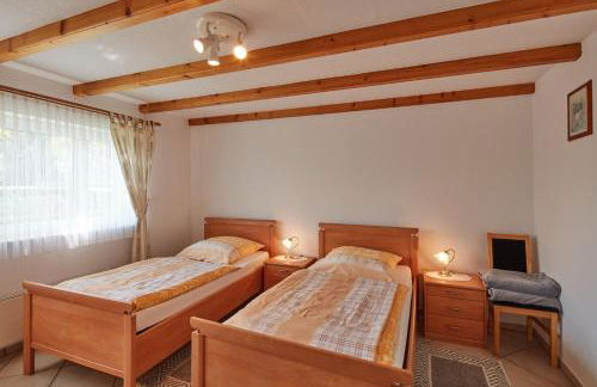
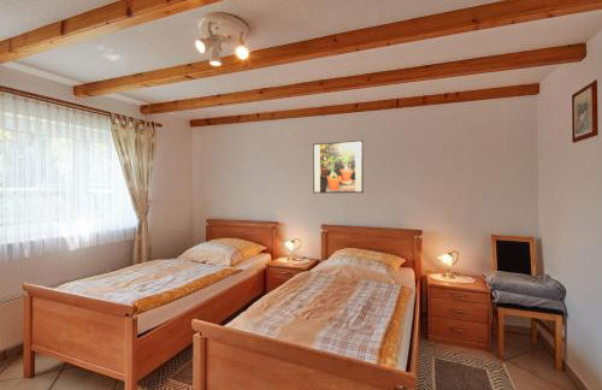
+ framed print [312,140,365,194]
